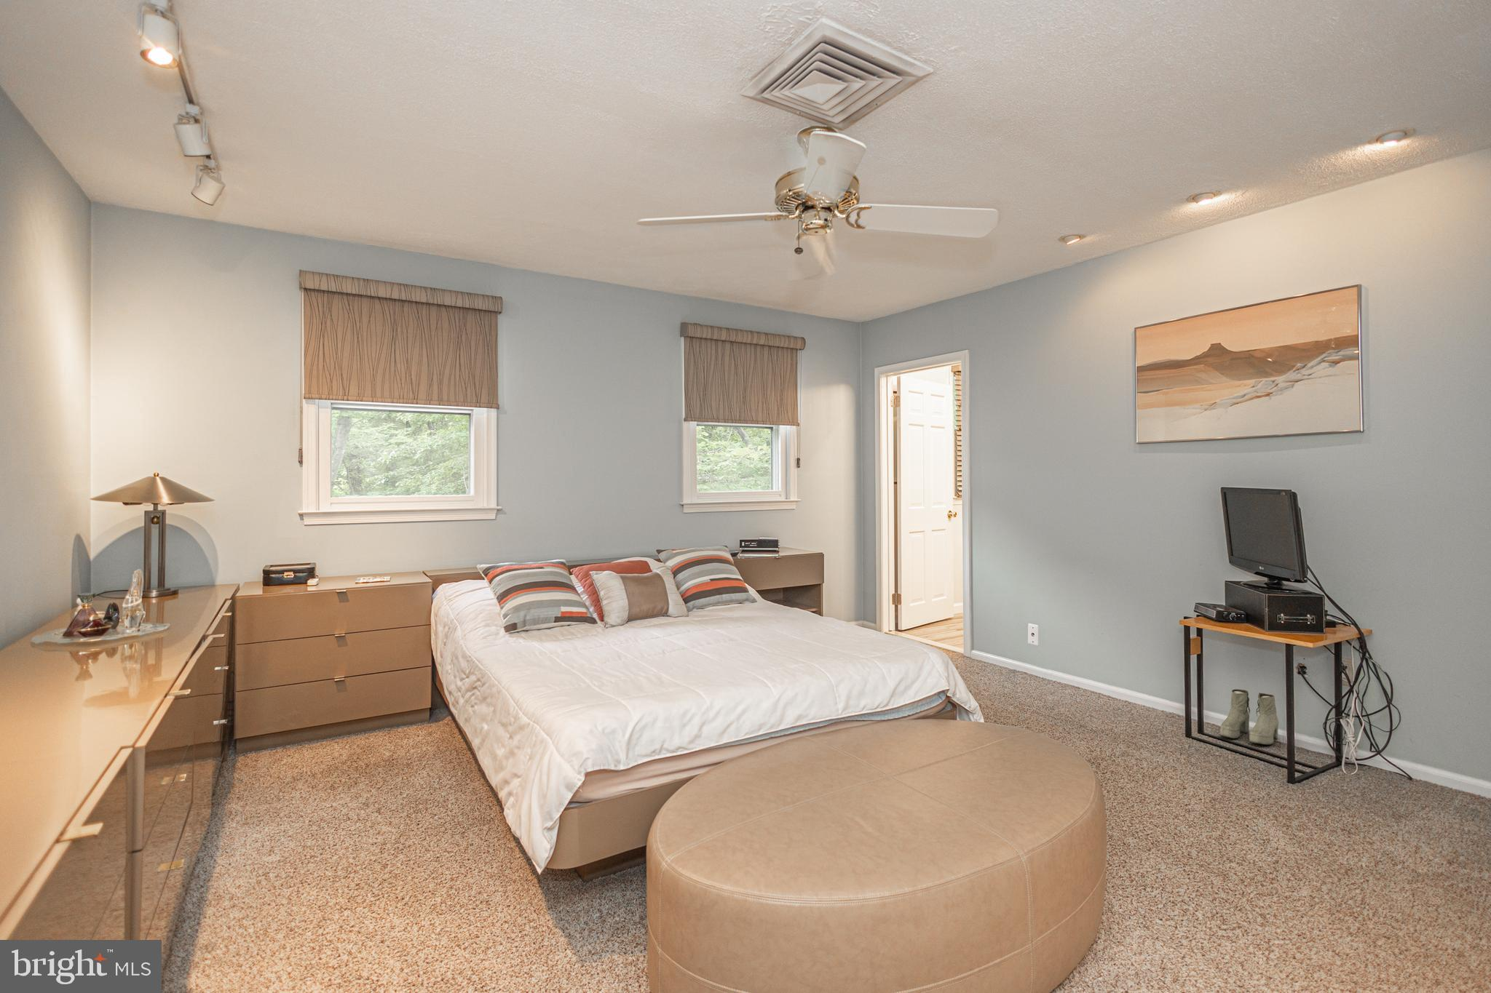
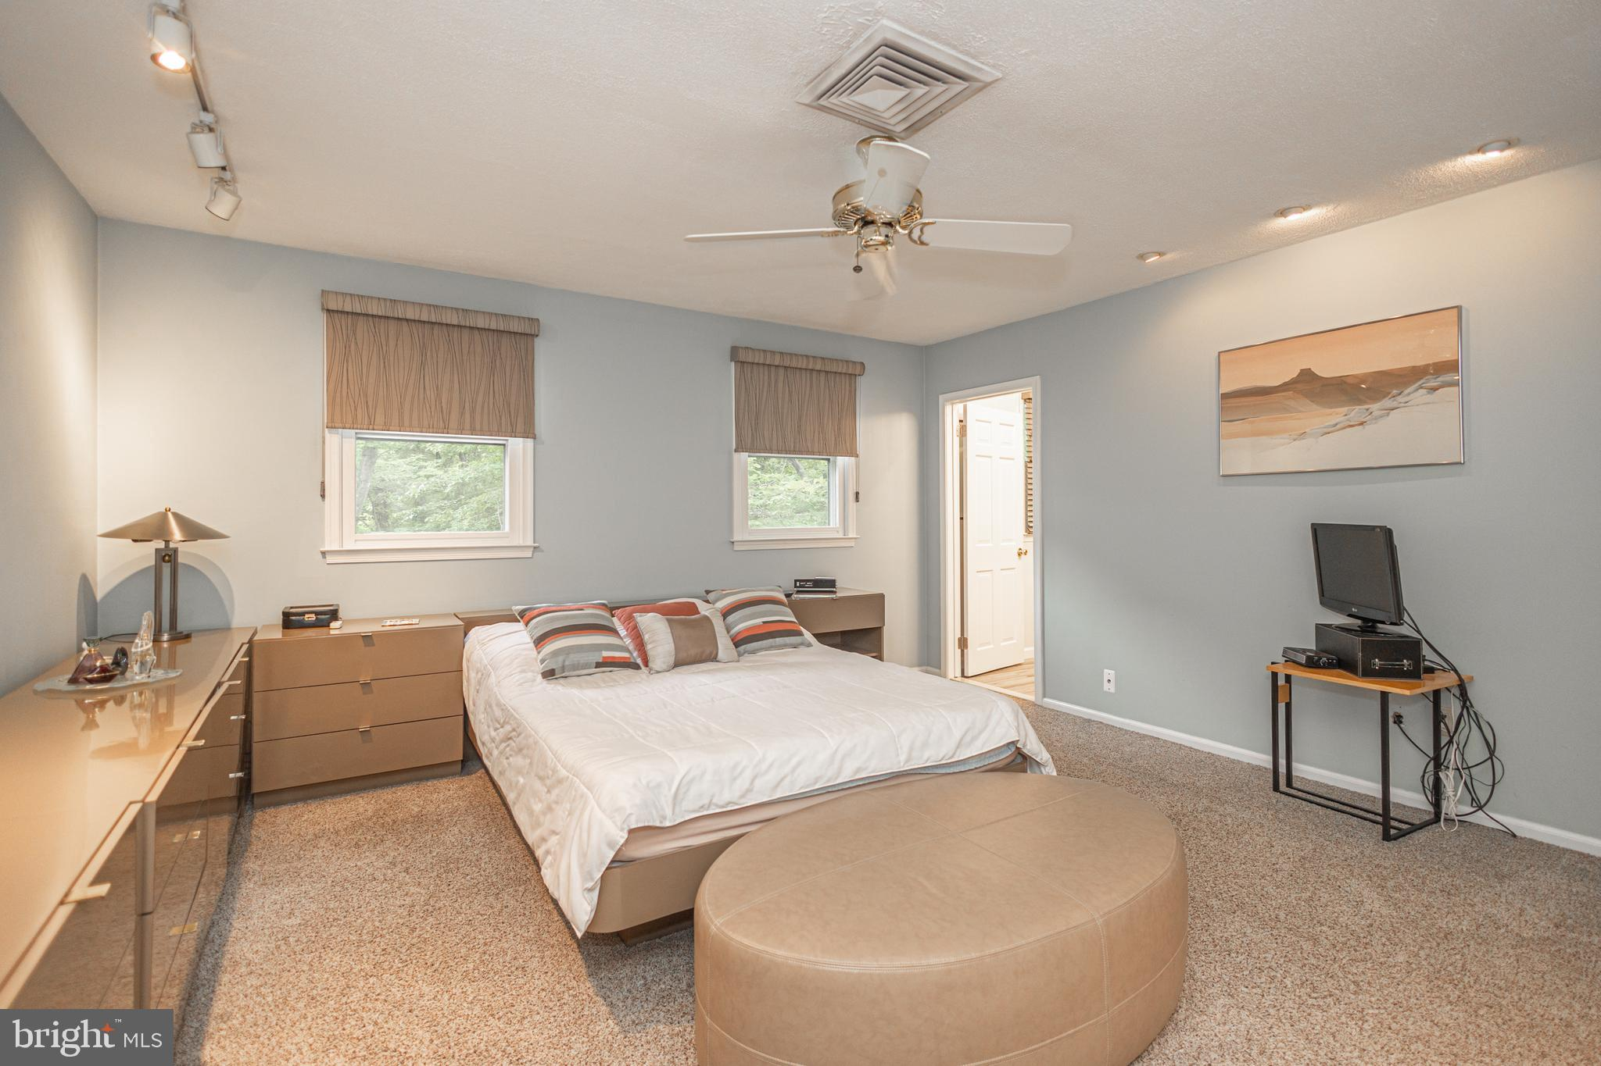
- boots [1218,689,1279,746]
